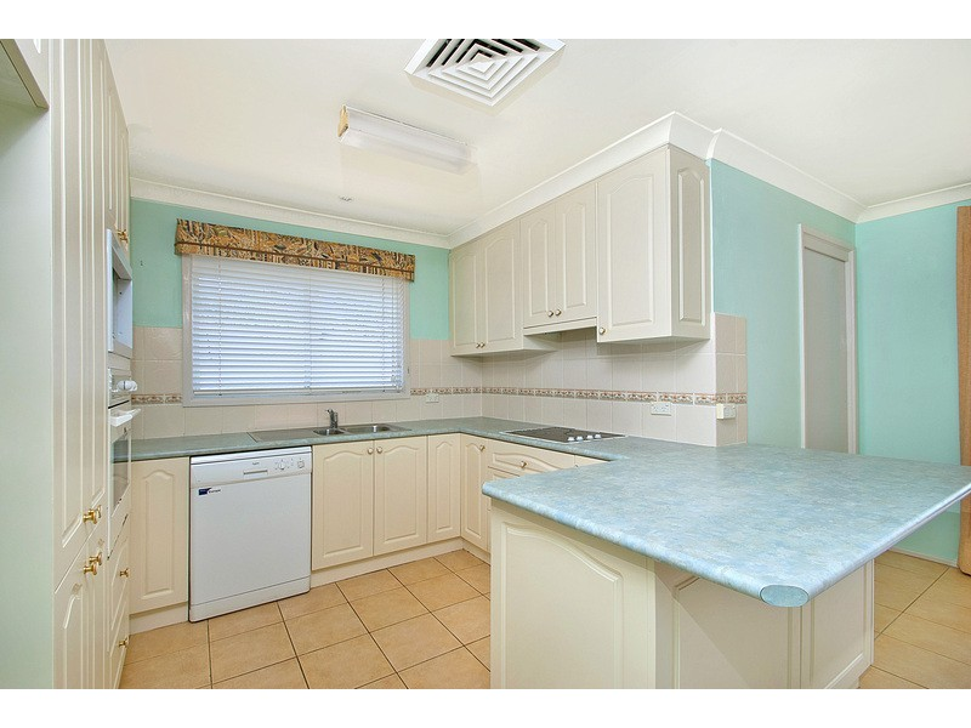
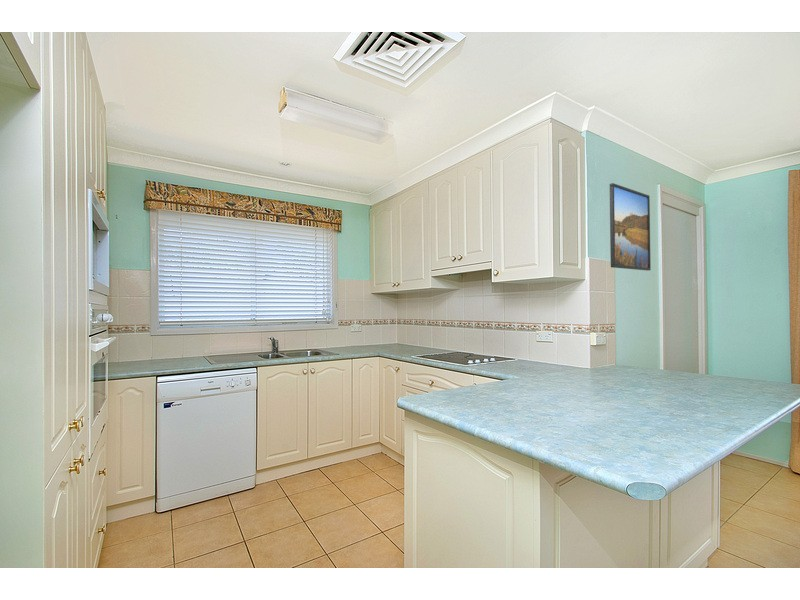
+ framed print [609,182,652,272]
